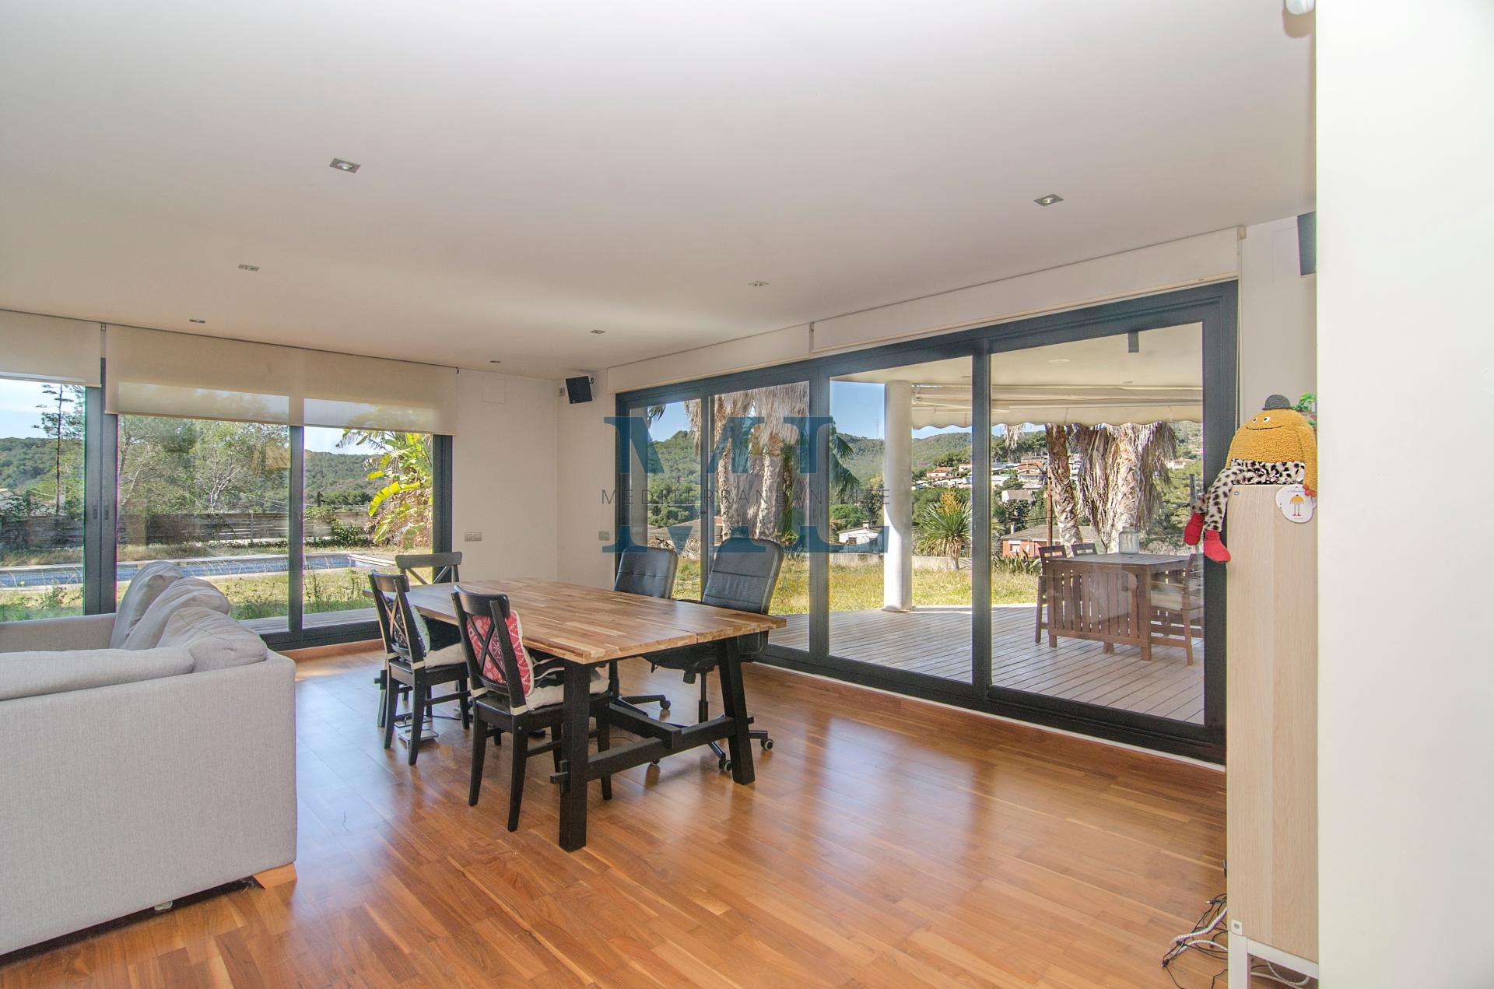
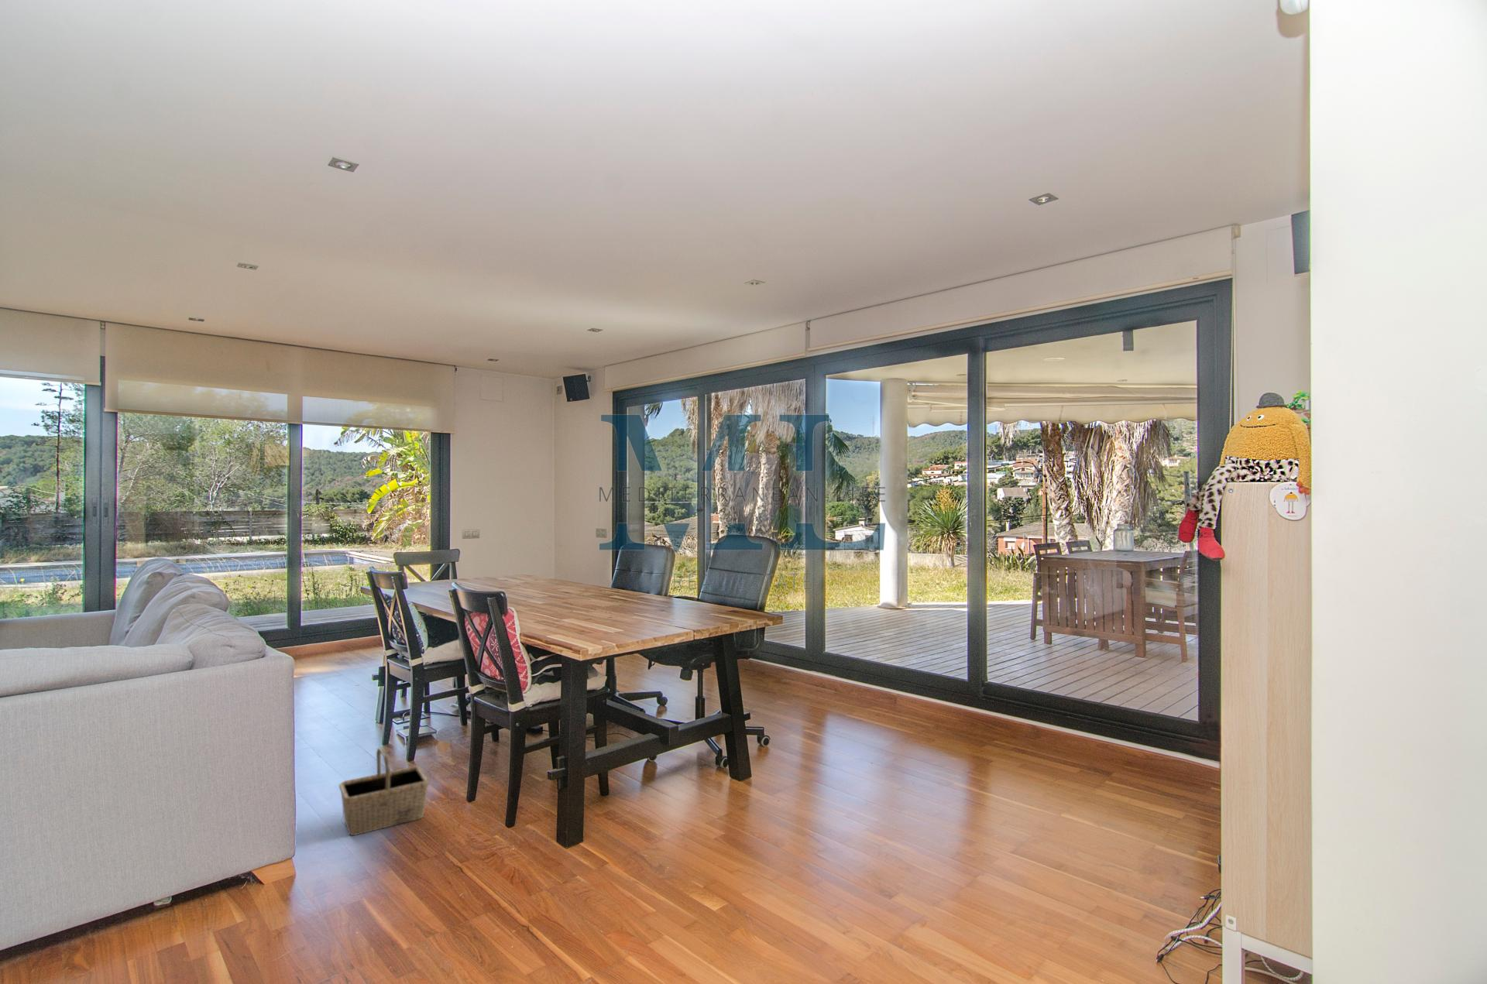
+ basket [338,747,429,836]
